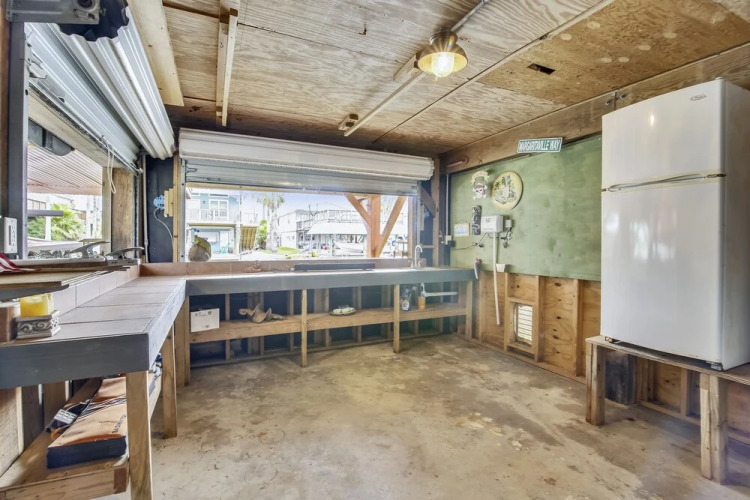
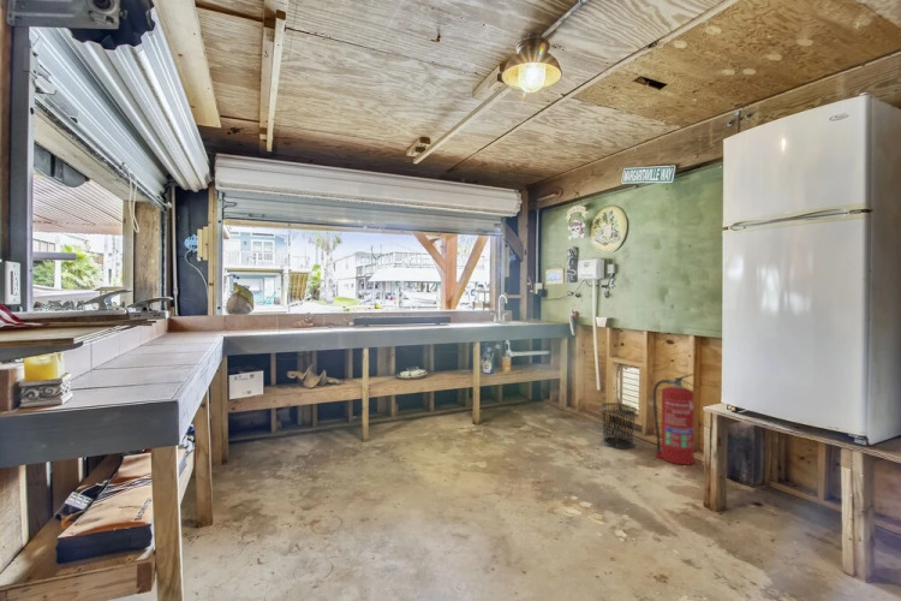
+ fire extinguisher [652,373,698,466]
+ waste bin [599,401,638,450]
